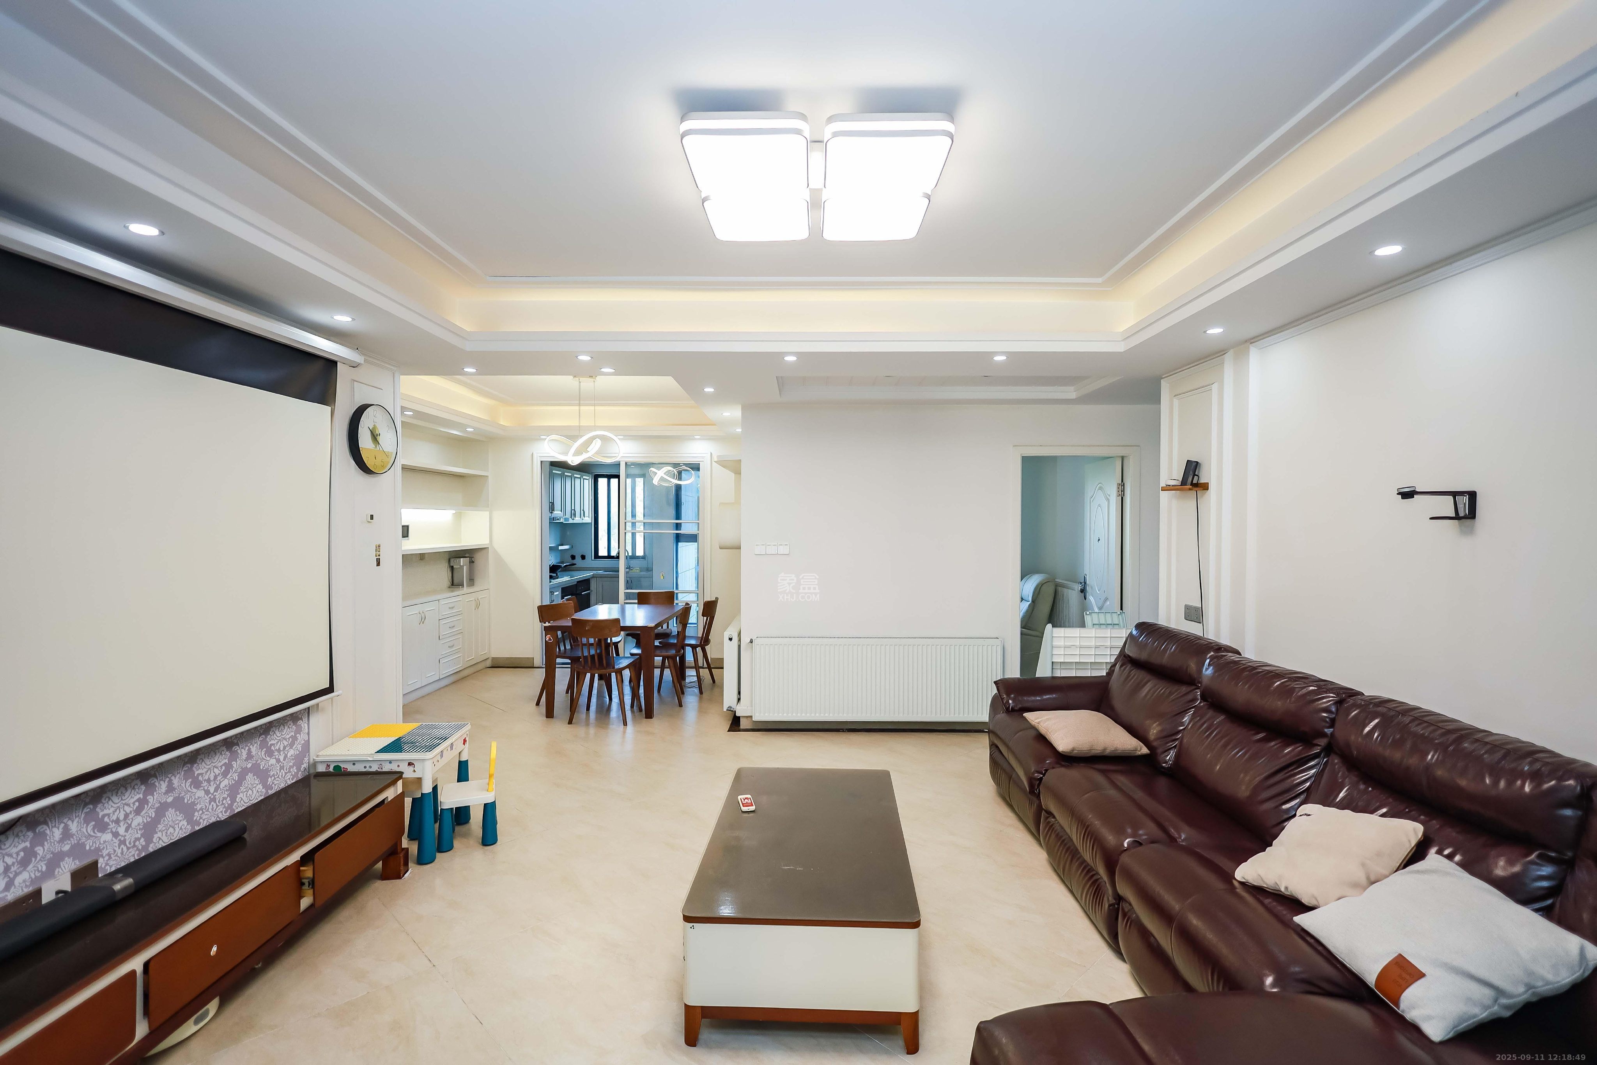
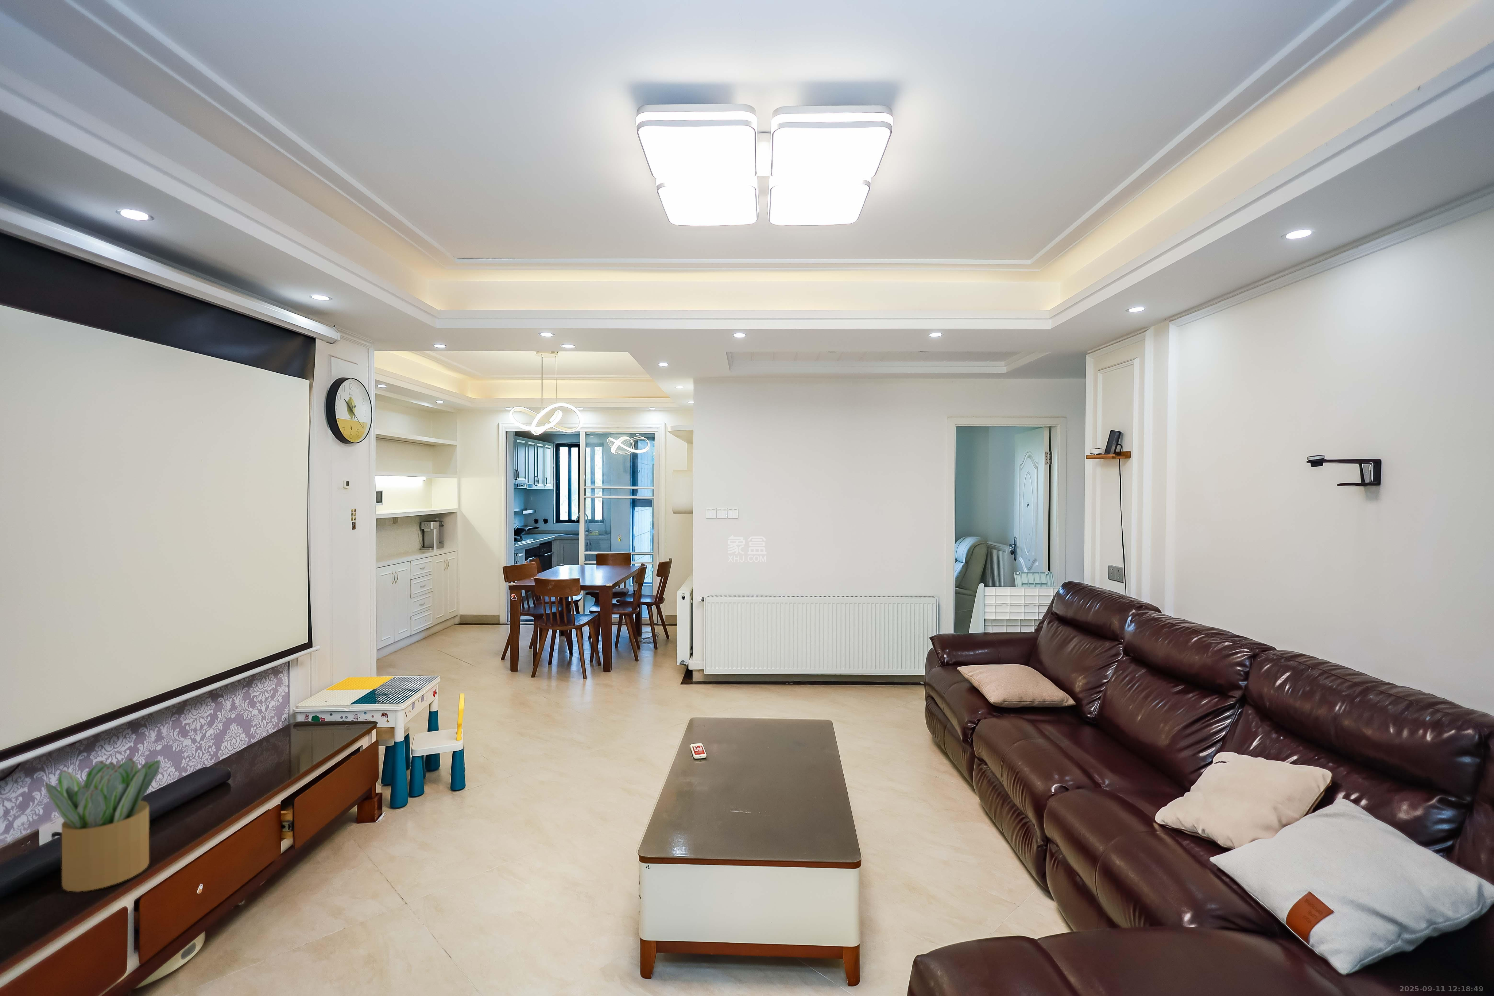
+ potted plant [44,758,161,892]
